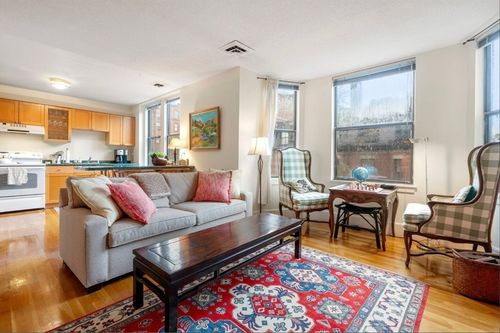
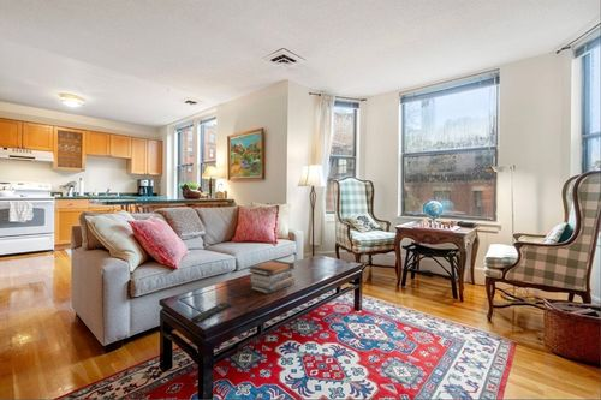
+ book stack [248,259,296,295]
+ remote control [190,300,232,324]
